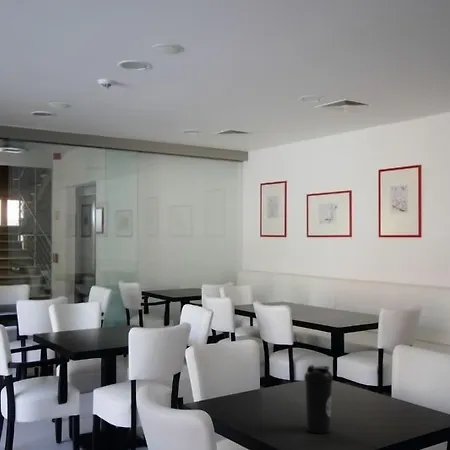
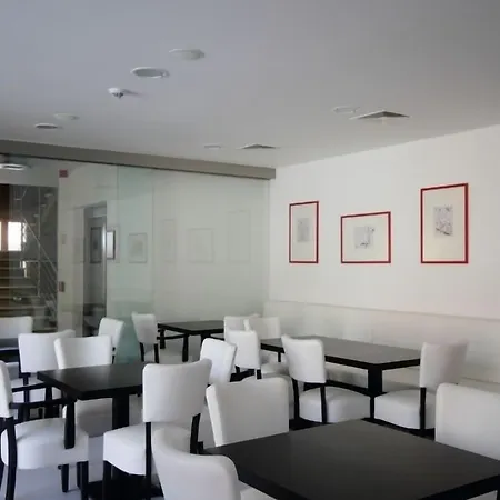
- water bottle [303,364,334,435]
